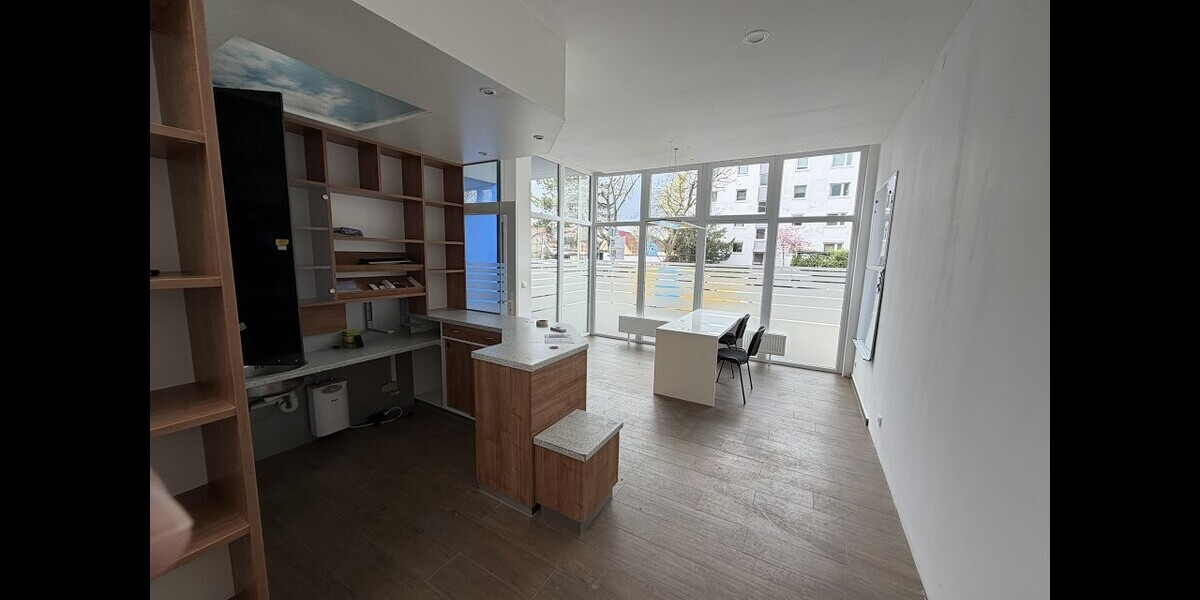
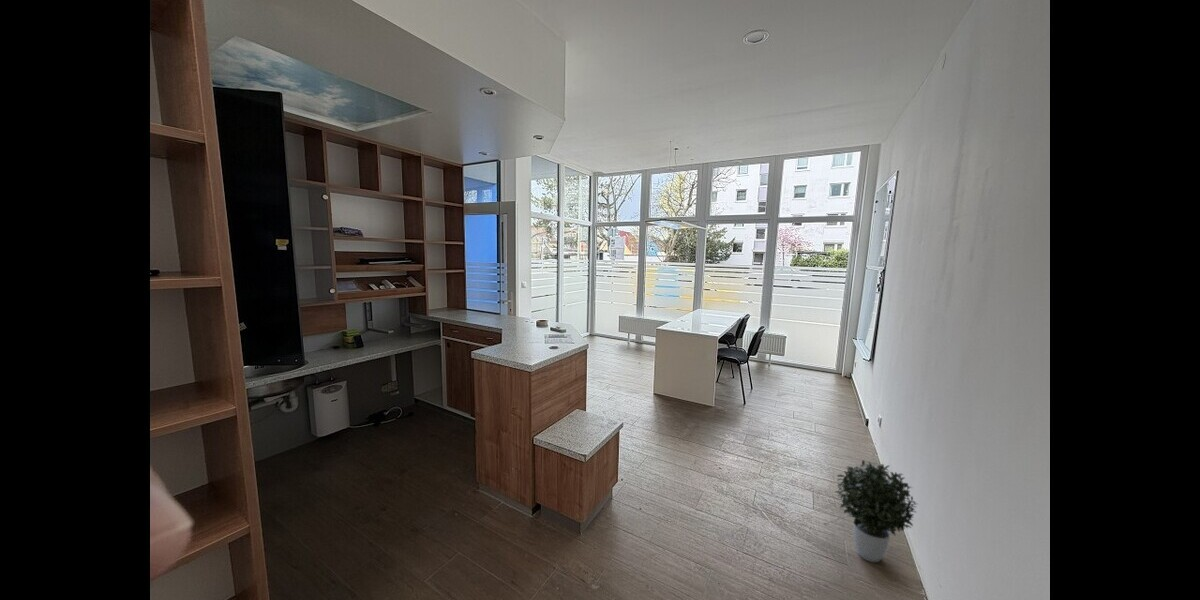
+ potted plant [835,459,918,563]
